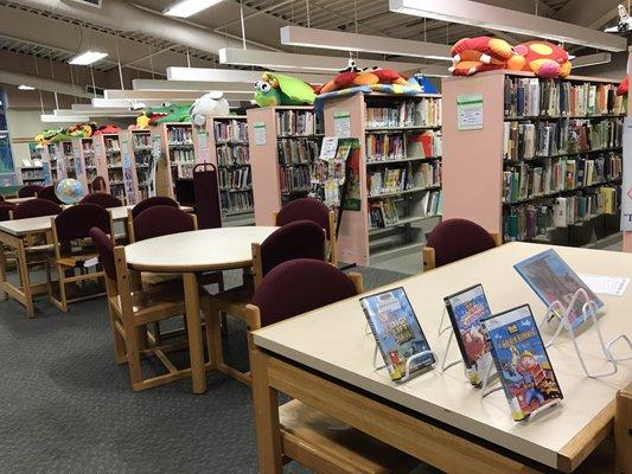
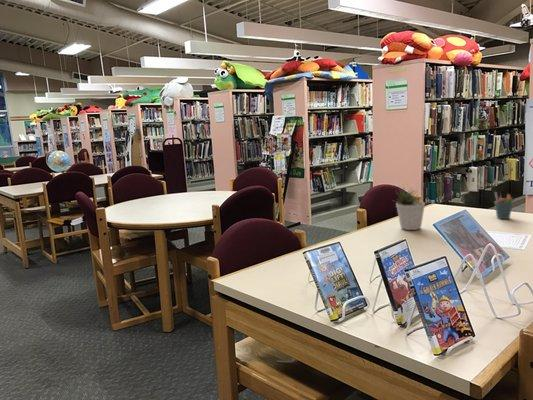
+ pen holder [493,191,514,220]
+ potted plant [393,185,426,231]
